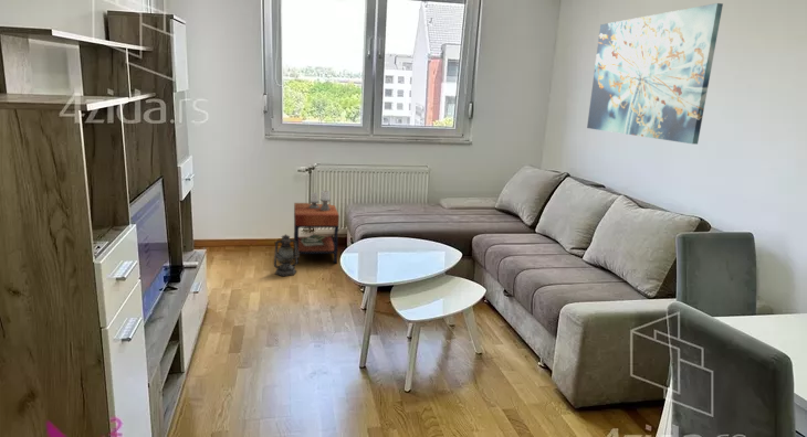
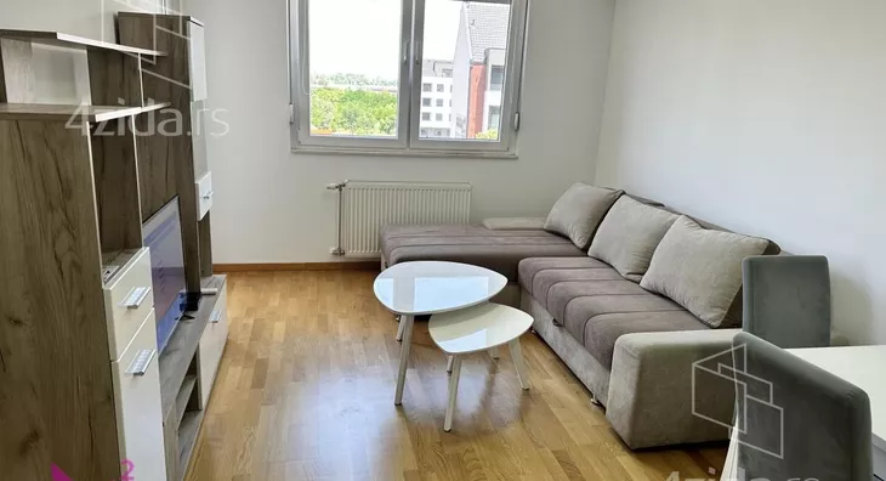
- side table [293,190,340,265]
- lantern [273,233,301,277]
- wall art [586,2,724,146]
